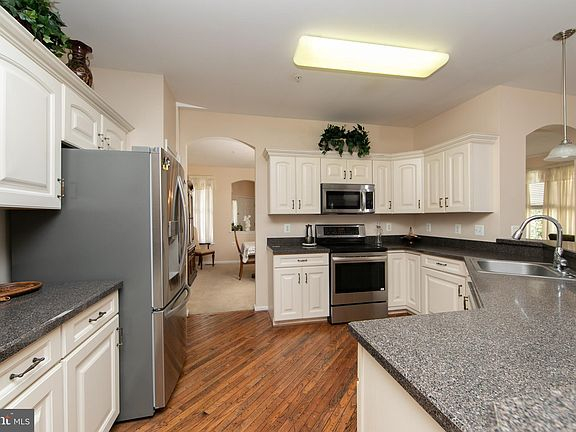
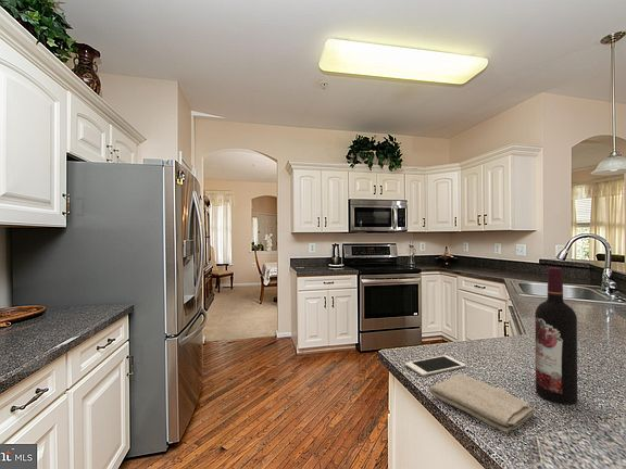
+ washcloth [428,373,535,434]
+ cell phone [404,354,466,377]
+ wine bottle [534,266,578,405]
